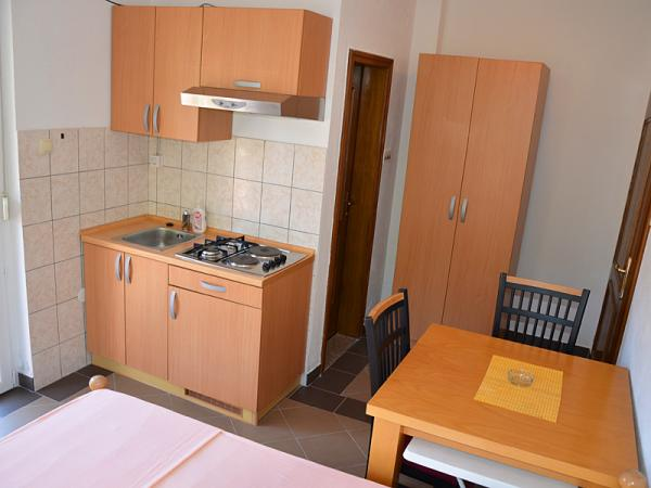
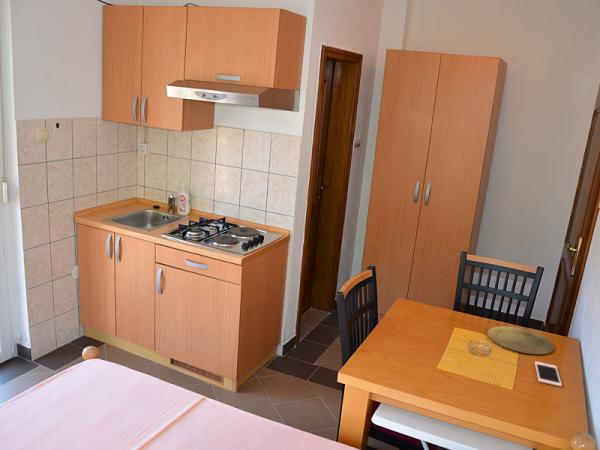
+ cell phone [534,361,563,387]
+ plate [486,325,555,355]
